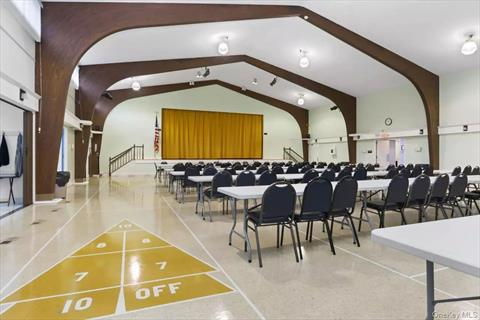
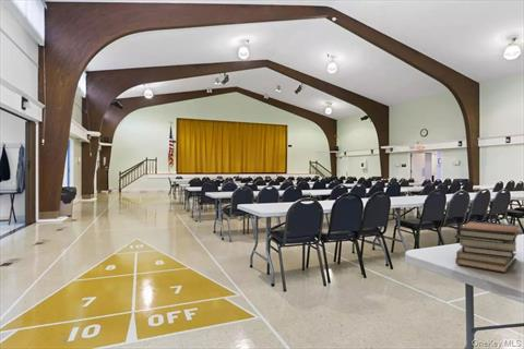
+ book stack [454,220,520,274]
